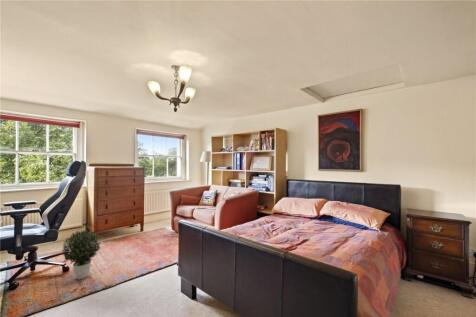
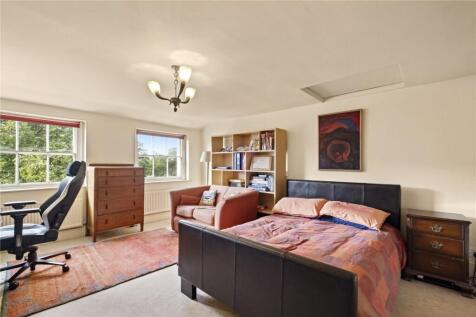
- potted plant [61,229,102,281]
